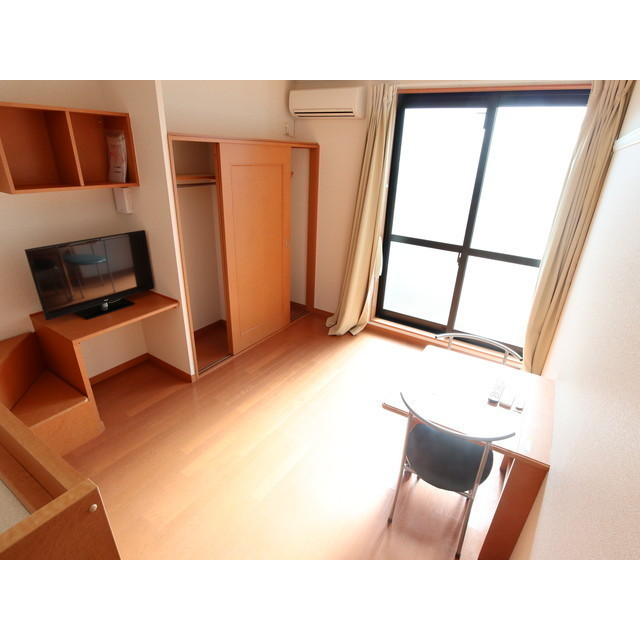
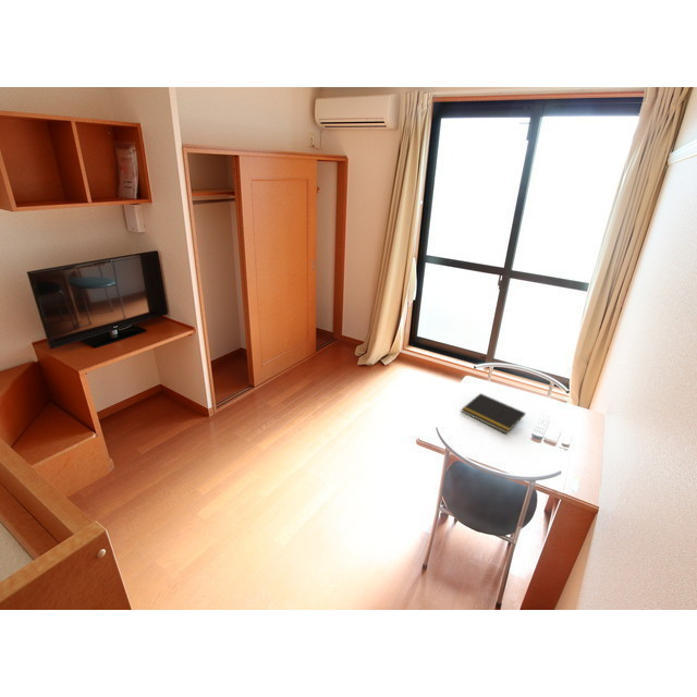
+ notepad [460,392,527,435]
